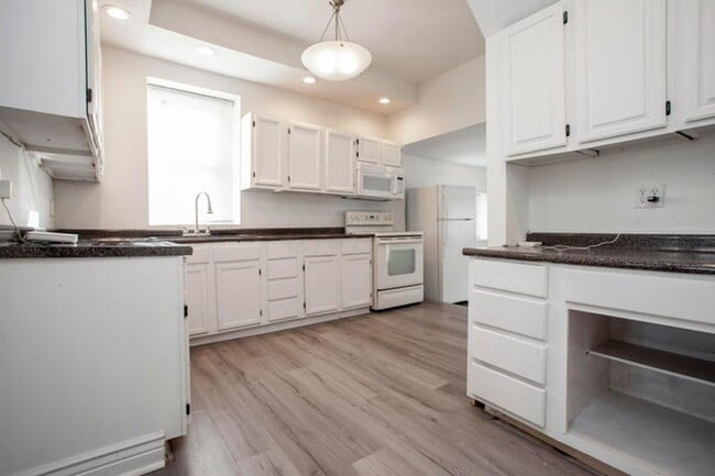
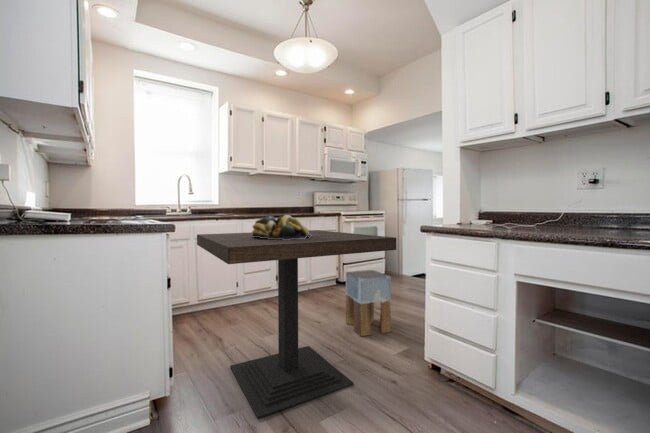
+ fruit bowl [251,214,312,240]
+ stool [345,269,392,337]
+ dining table [196,229,397,419]
